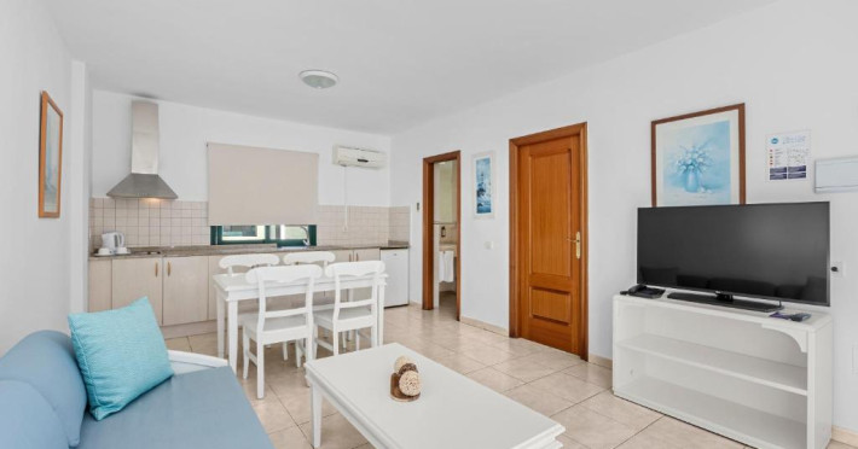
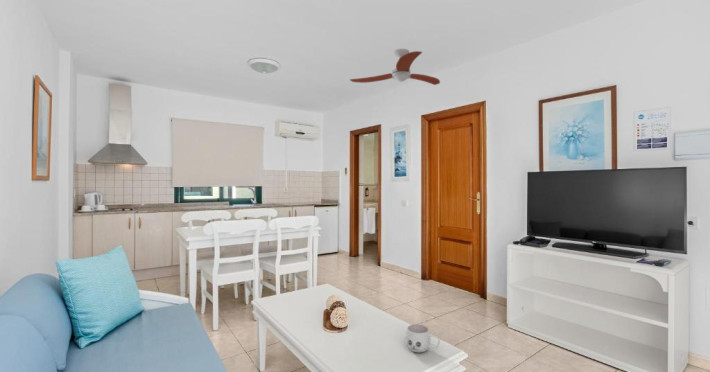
+ mug [404,324,441,353]
+ ceiling fan [349,48,441,86]
